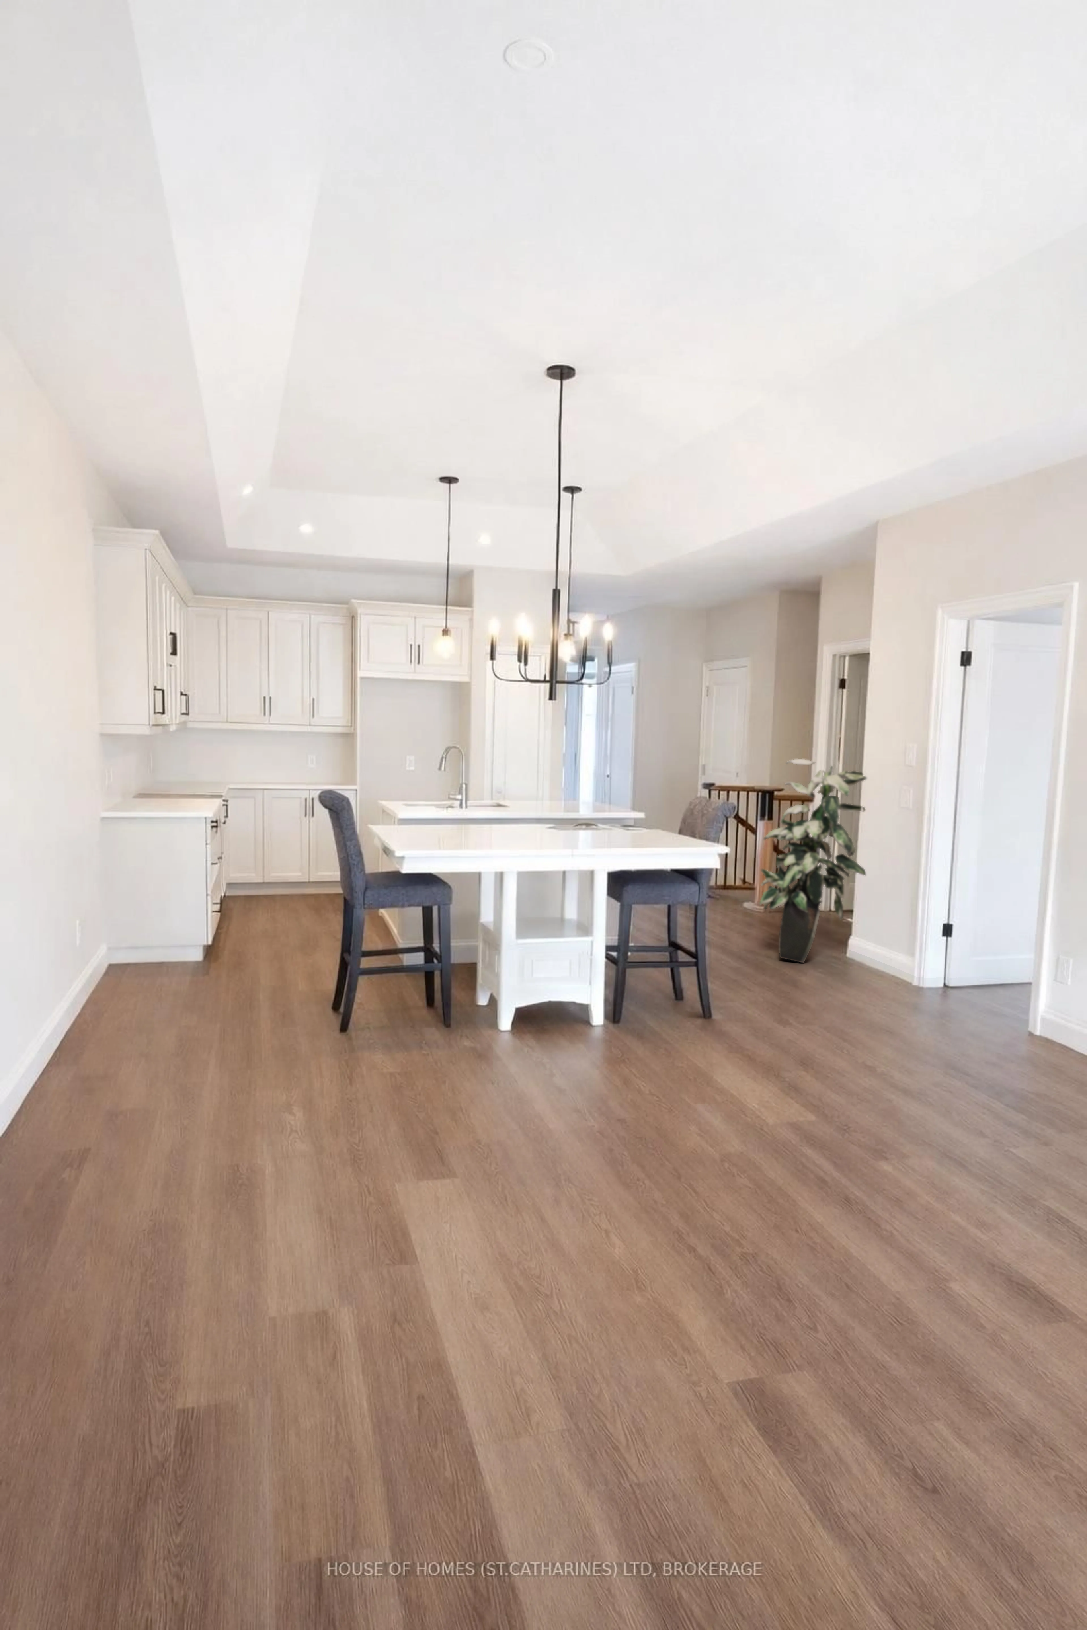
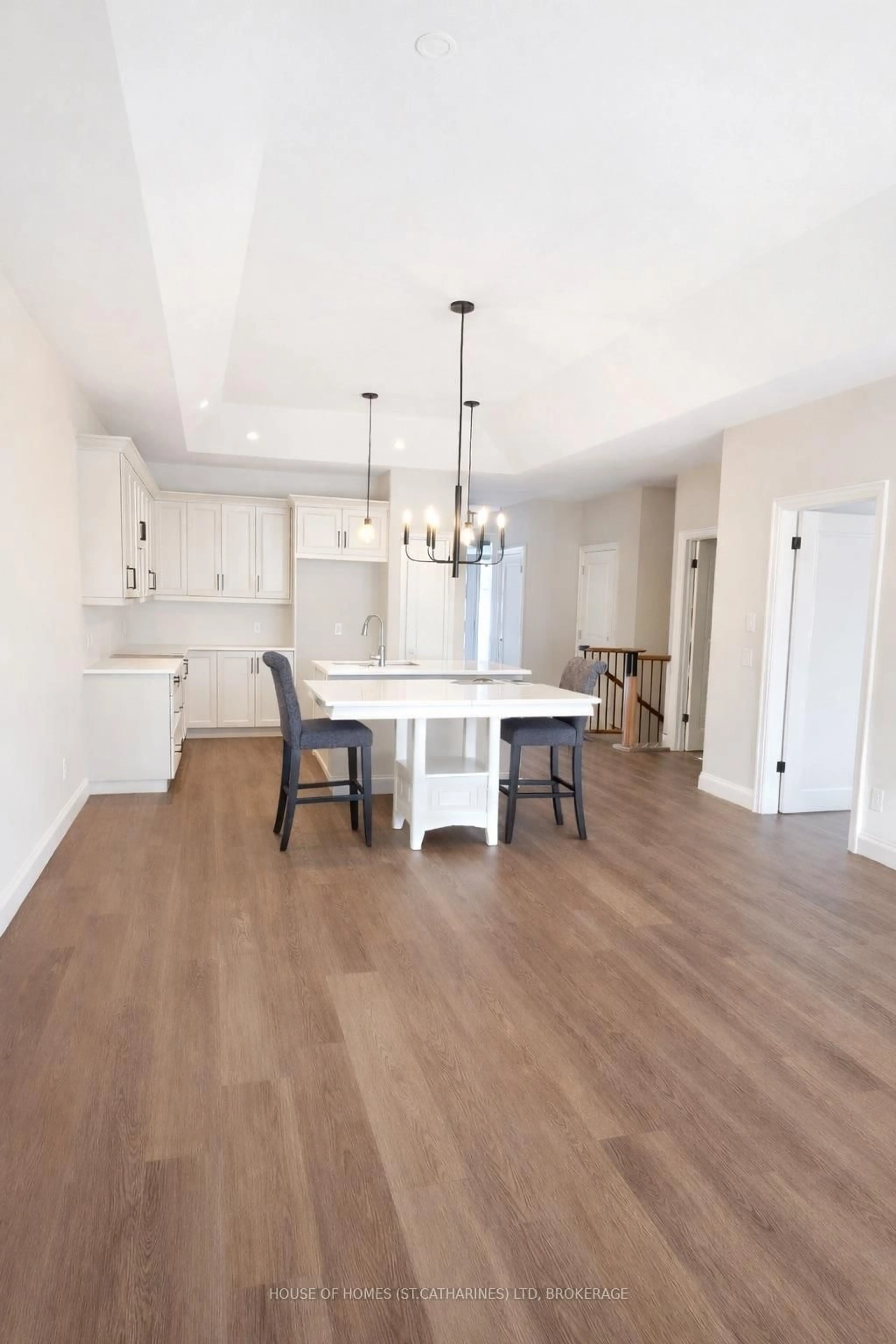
- indoor plant [759,758,870,963]
